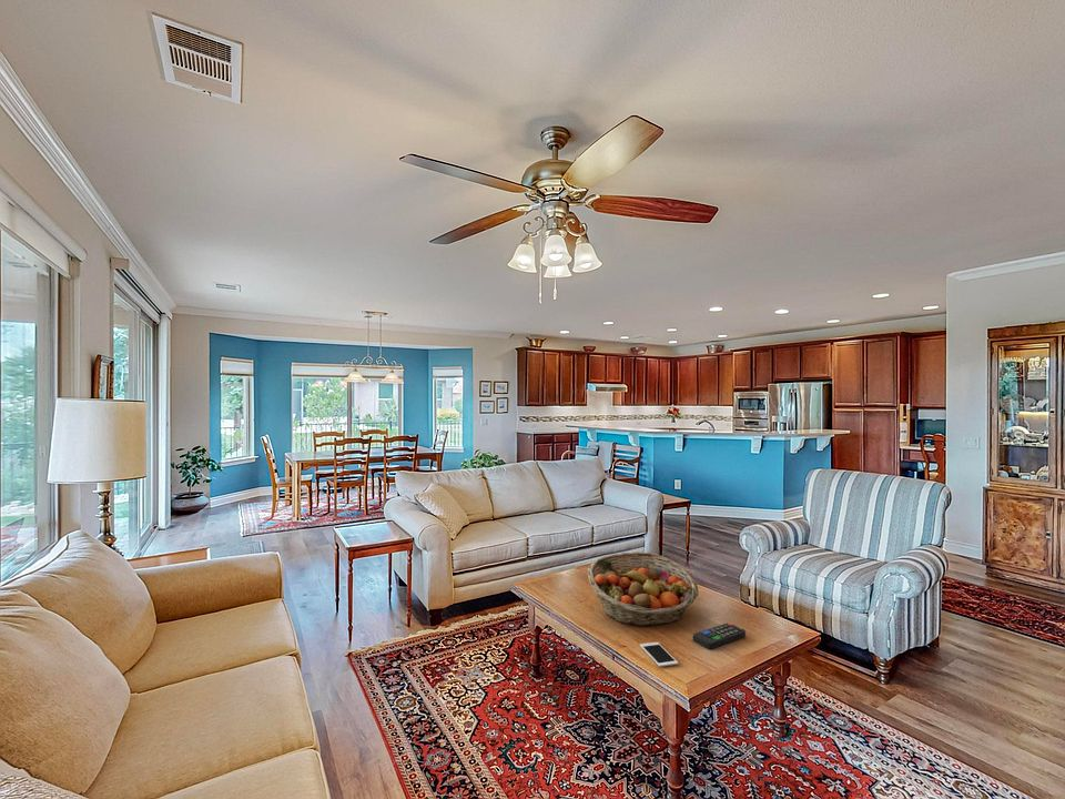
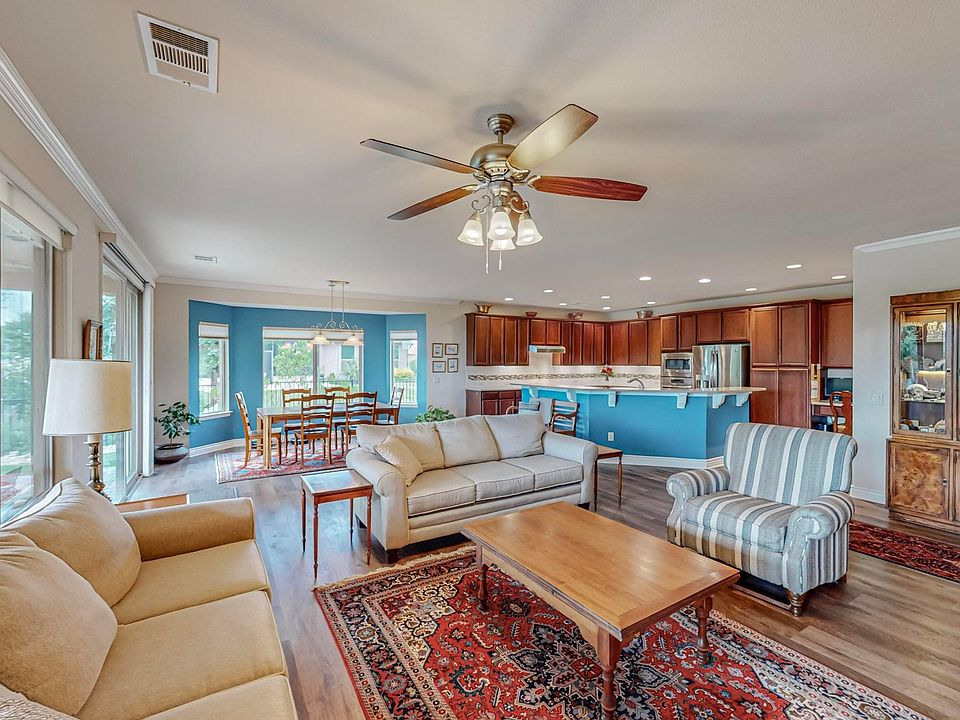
- remote control [692,621,747,650]
- fruit basket [587,550,700,627]
- cell phone [639,641,679,668]
